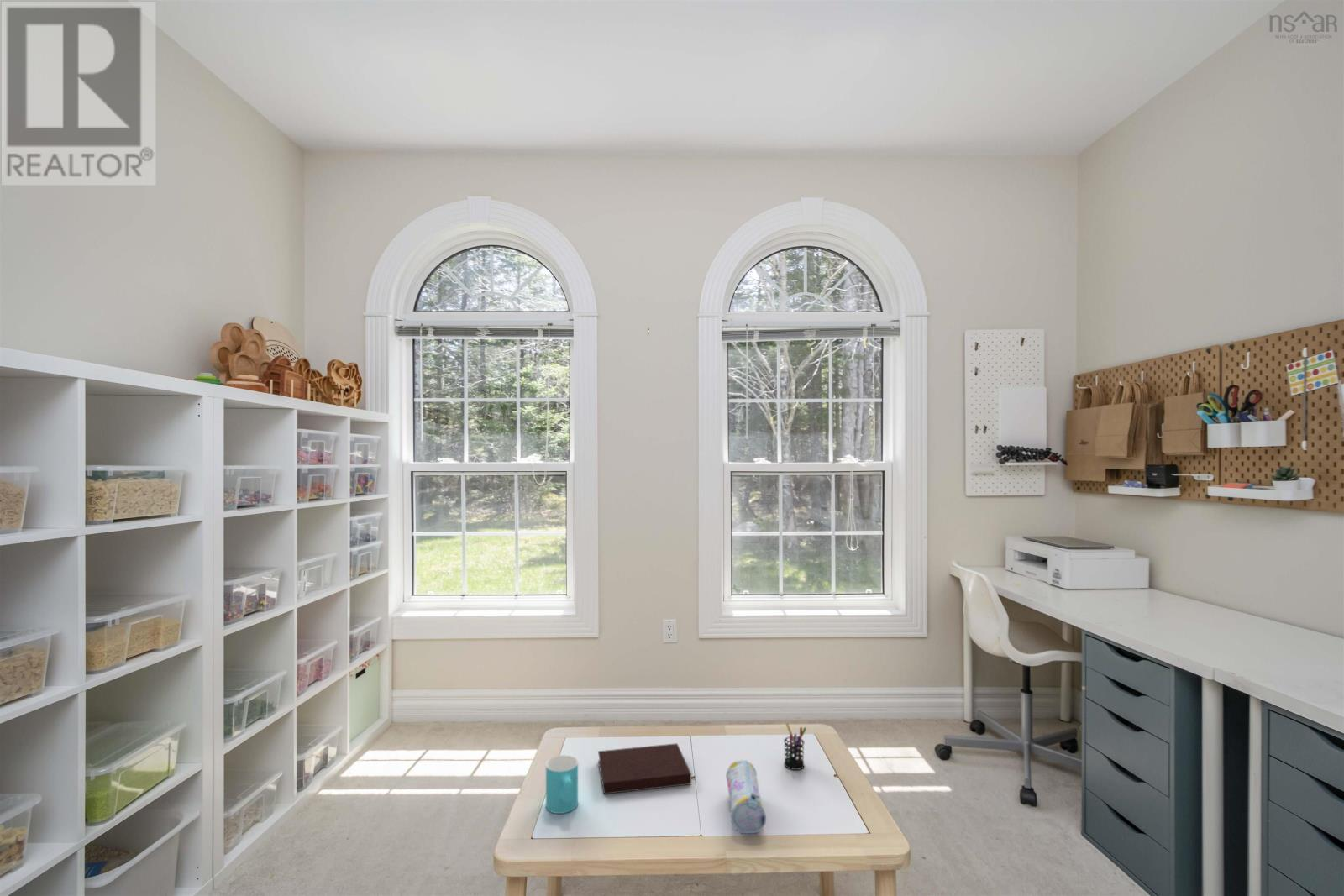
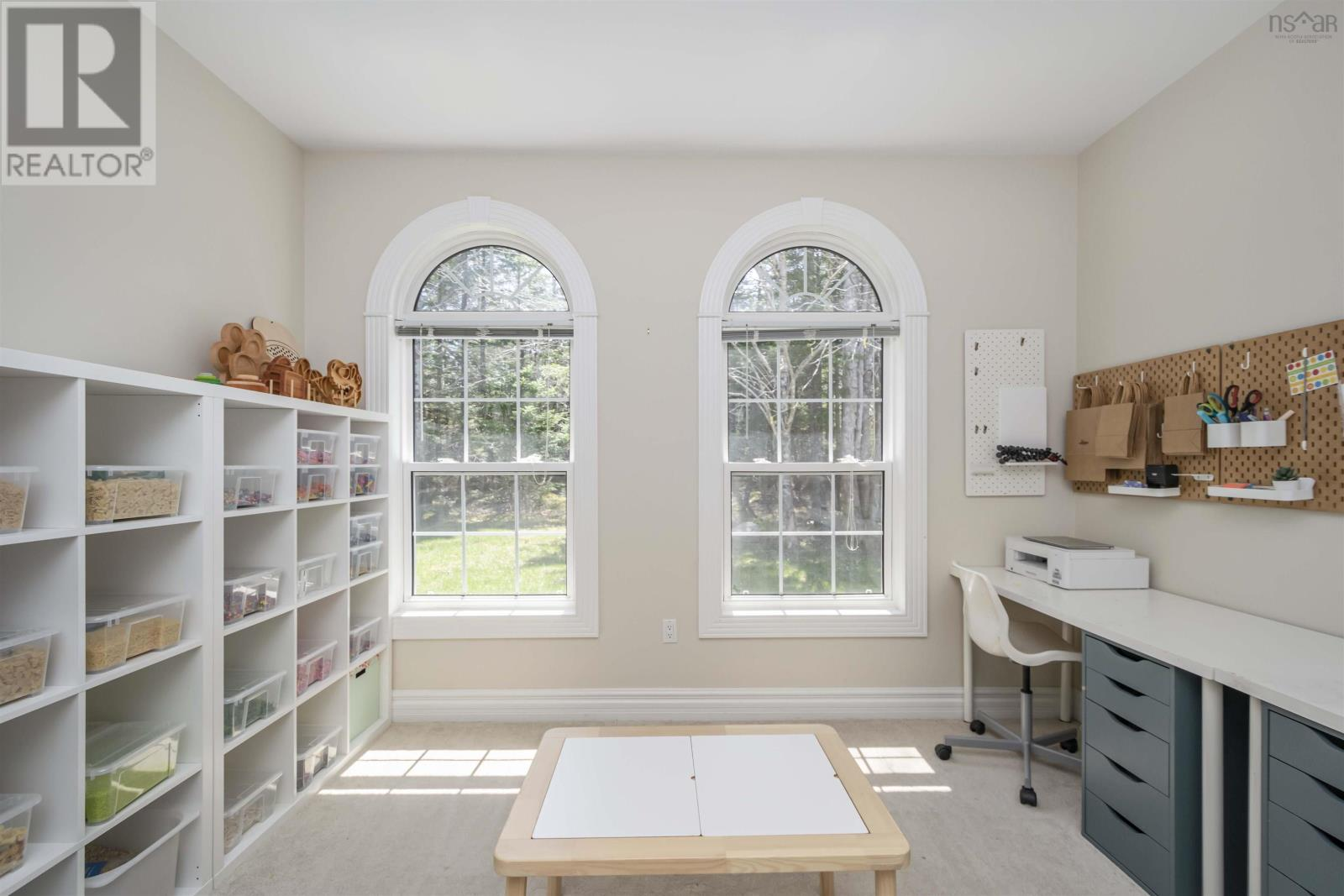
- pencil case [725,759,767,835]
- cup [545,754,579,815]
- pen holder [783,721,807,771]
- notebook [597,742,692,795]
